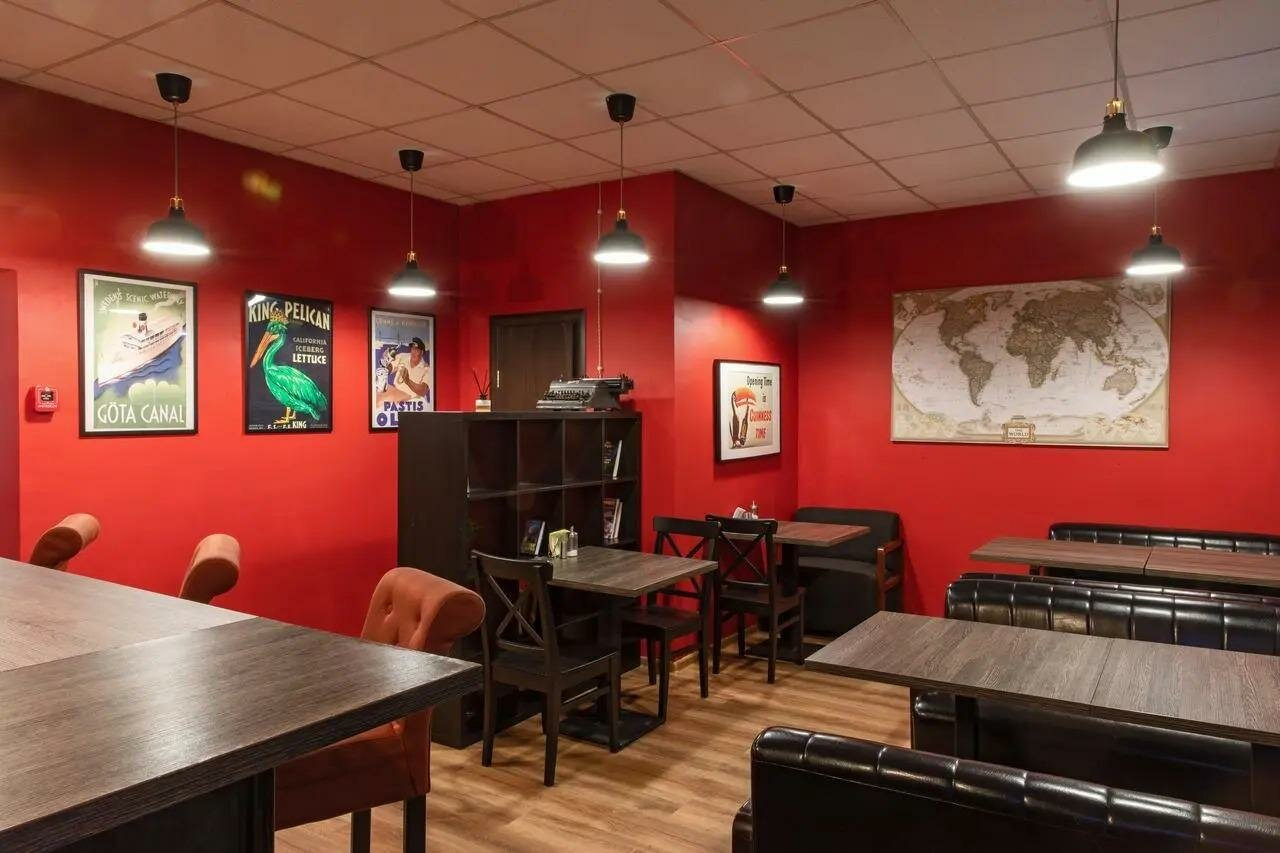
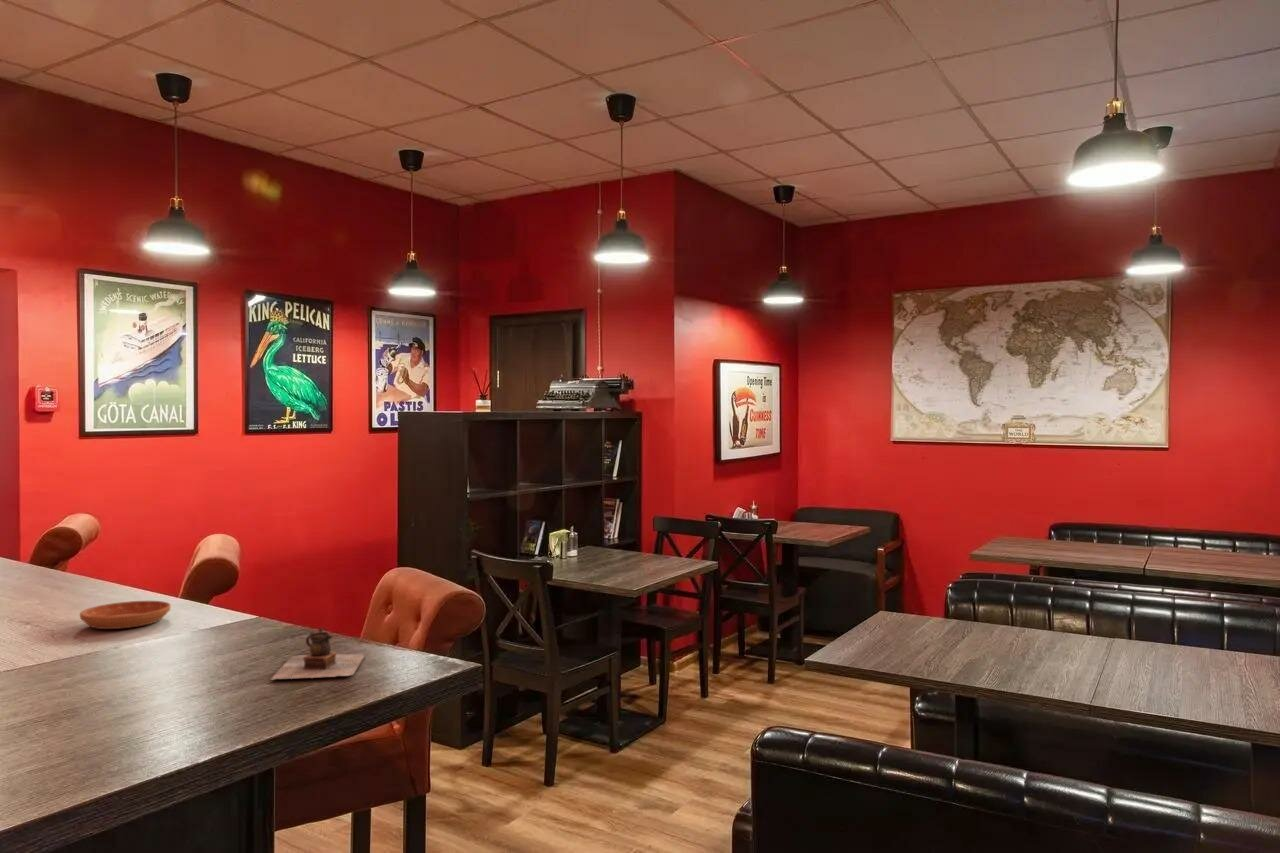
+ teapot [269,626,366,681]
+ saucer [79,600,172,630]
